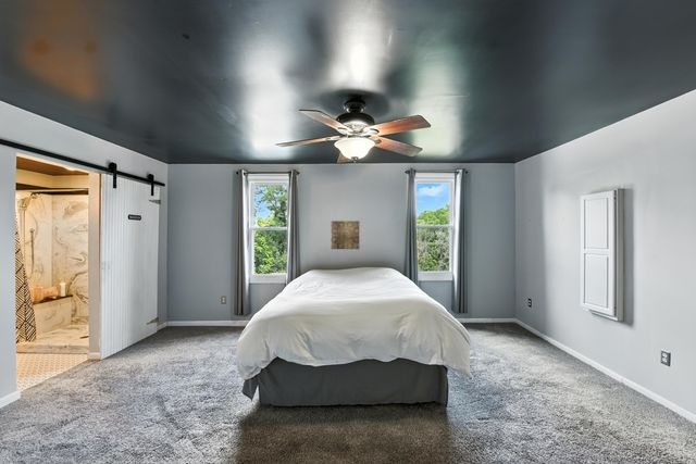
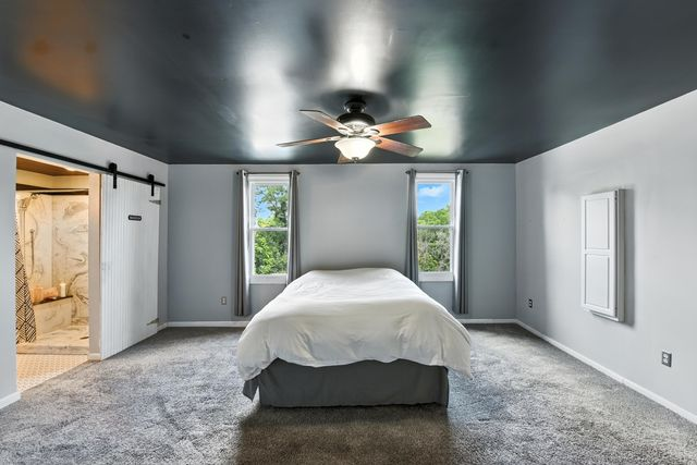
- wall art [331,220,360,250]
